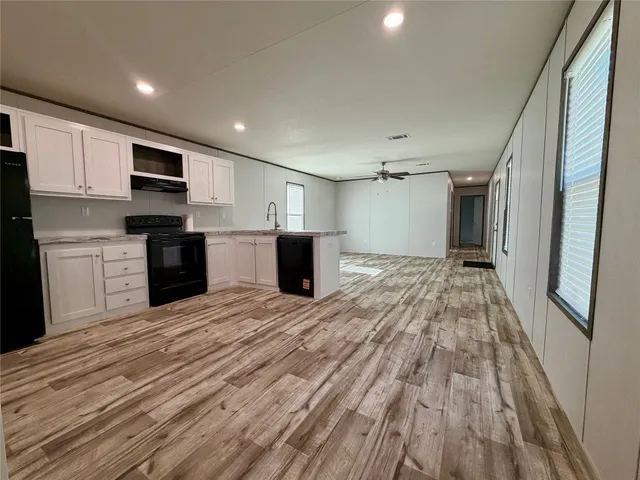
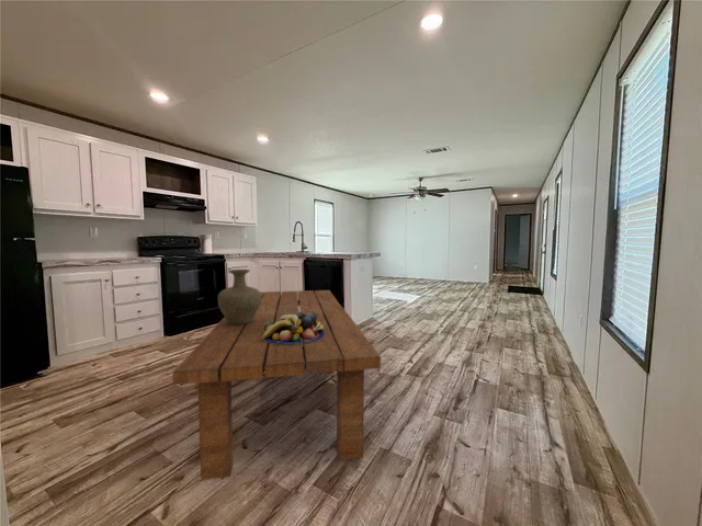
+ vase [217,268,261,324]
+ dining table [171,289,382,482]
+ fruit bowl [262,311,325,344]
